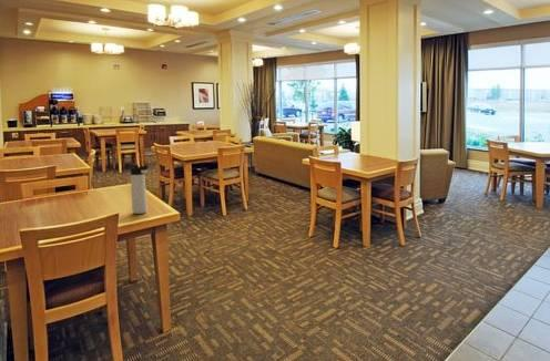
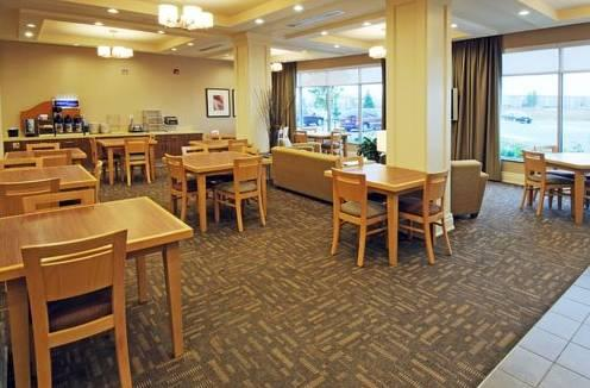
- thermos bottle [130,164,150,215]
